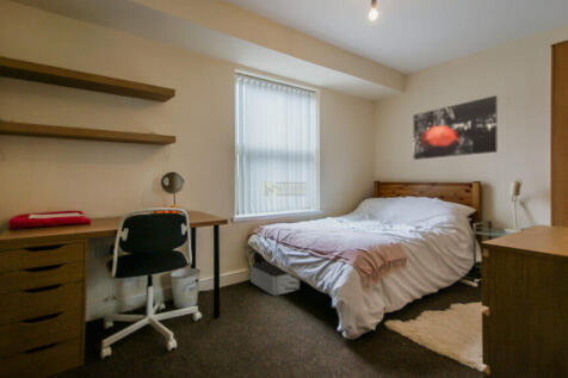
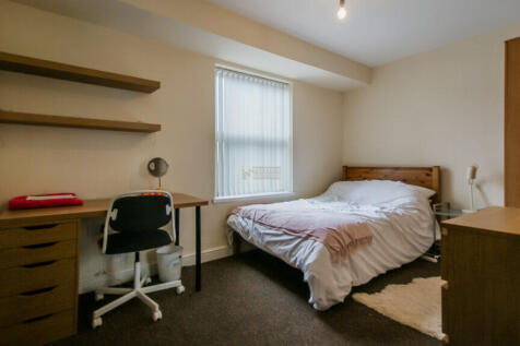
- storage bin [249,261,301,297]
- wall art [413,94,499,161]
